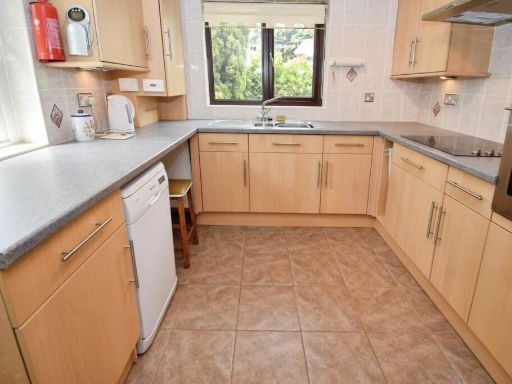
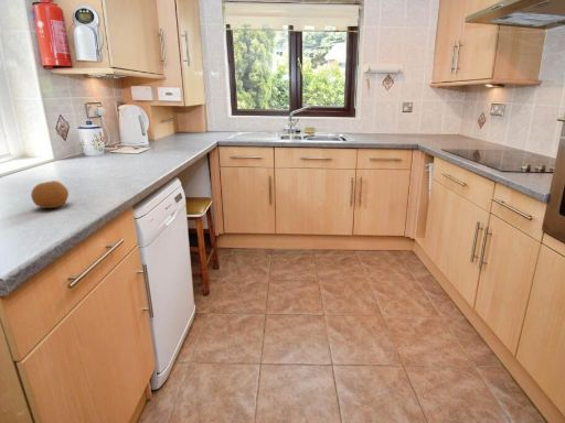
+ fruit [30,180,70,209]
